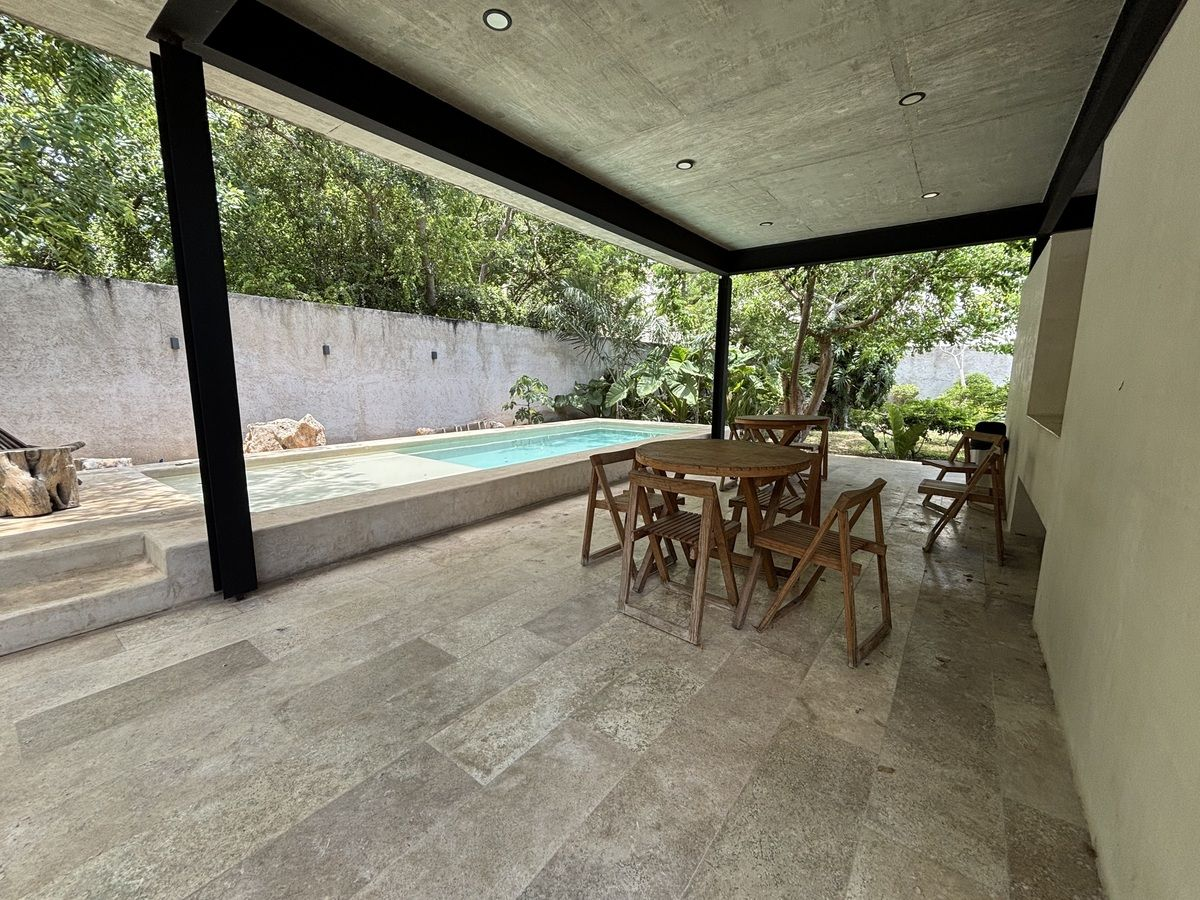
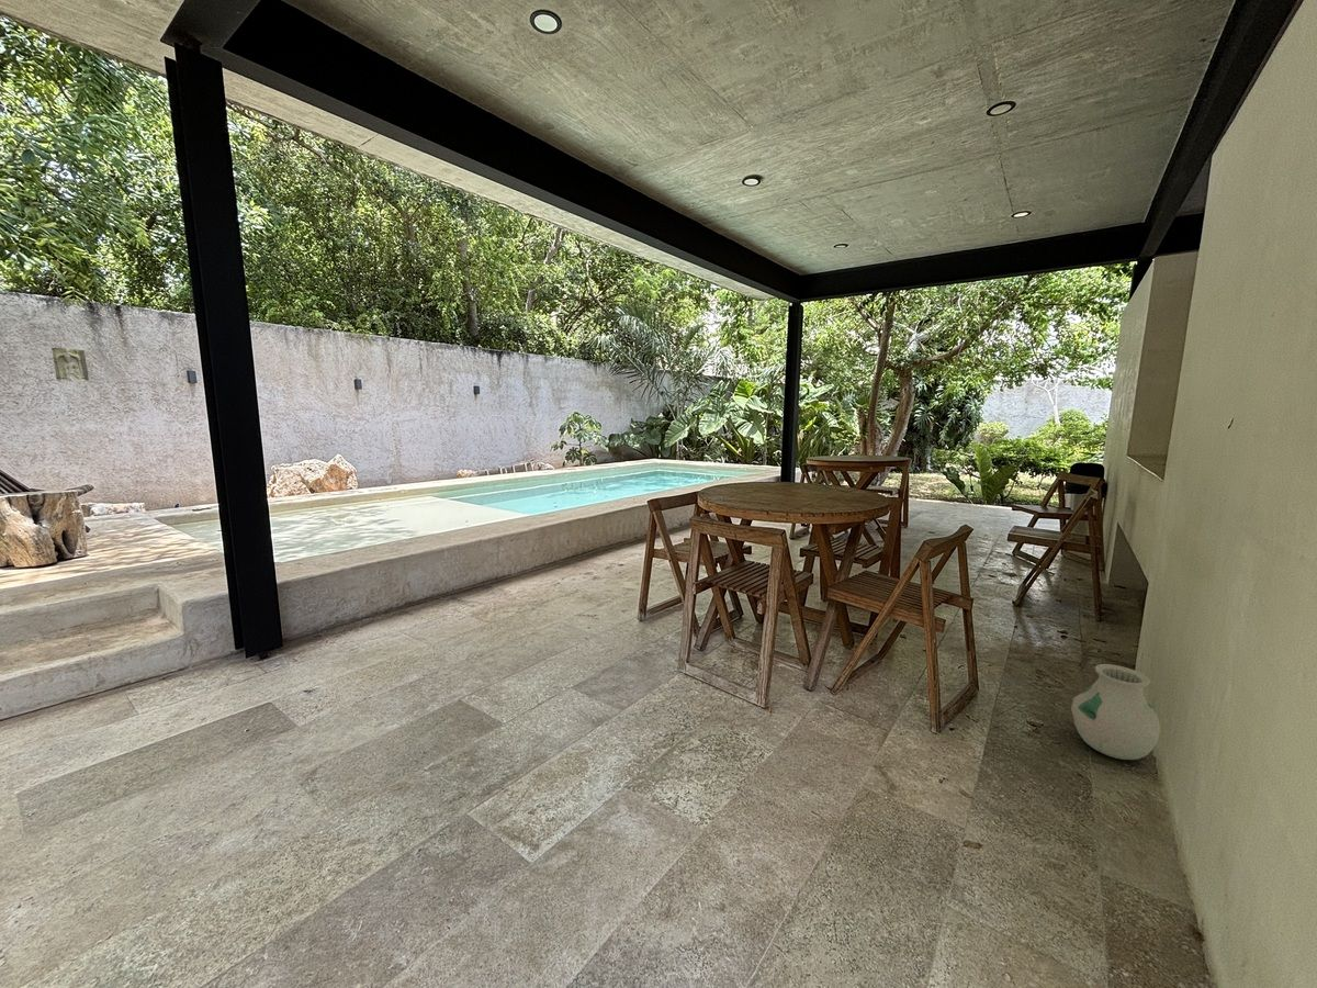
+ vase [1070,663,1161,761]
+ decorative relief [50,347,90,383]
